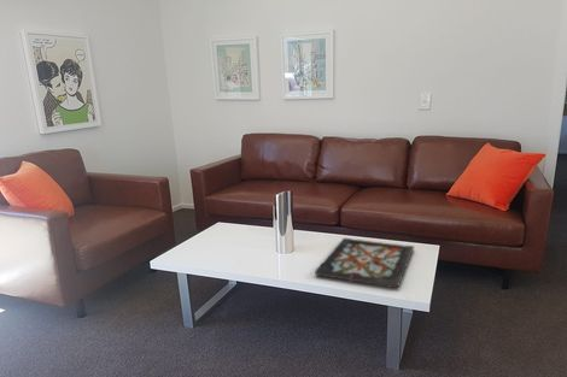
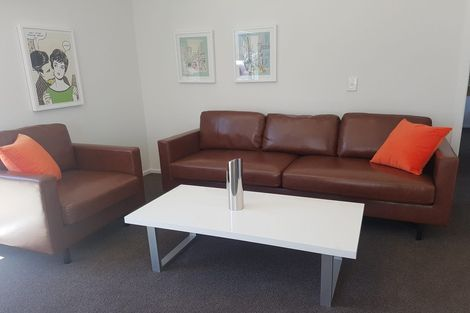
- decorative tray [314,237,415,289]
